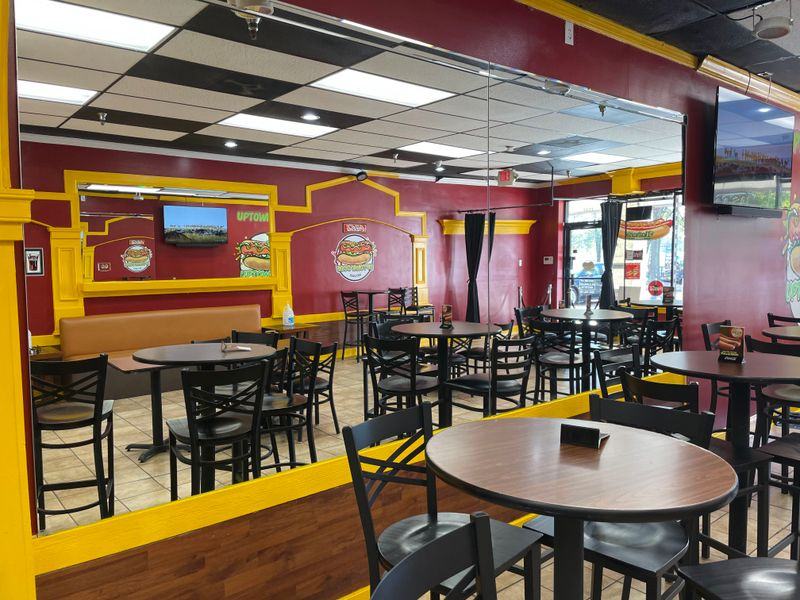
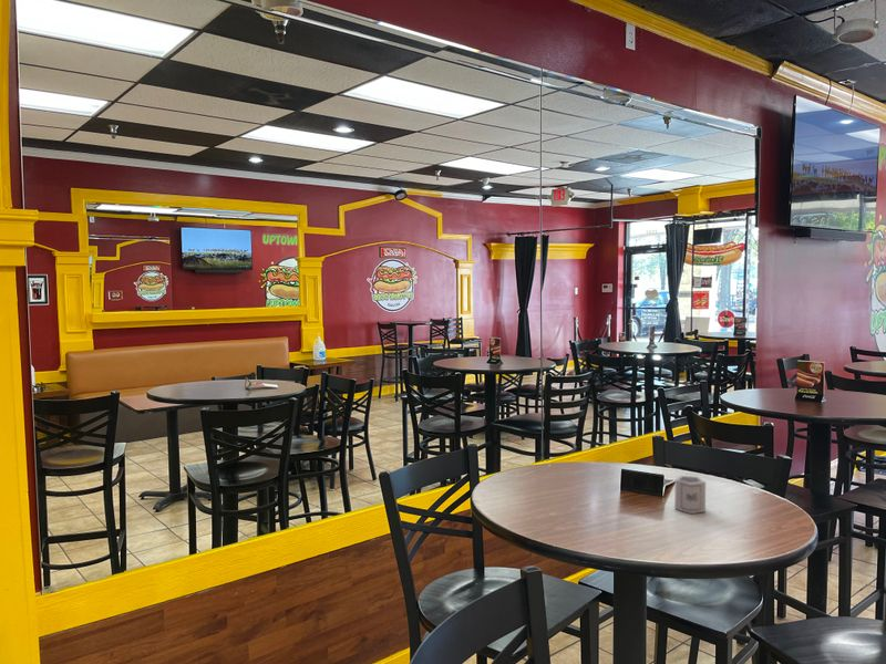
+ cup [673,475,707,515]
